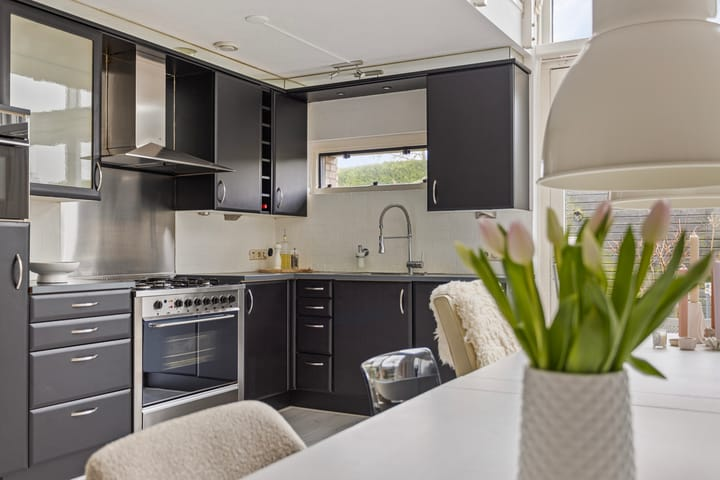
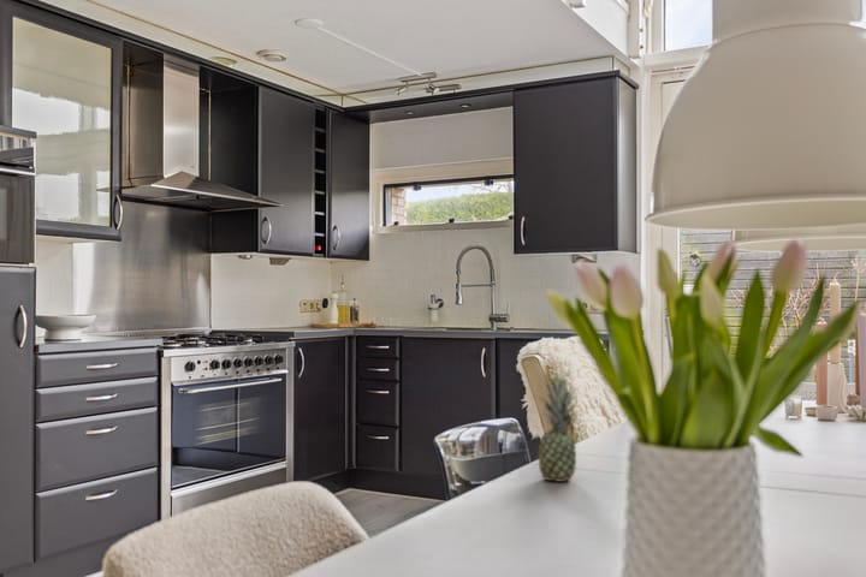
+ fruit [538,370,581,483]
